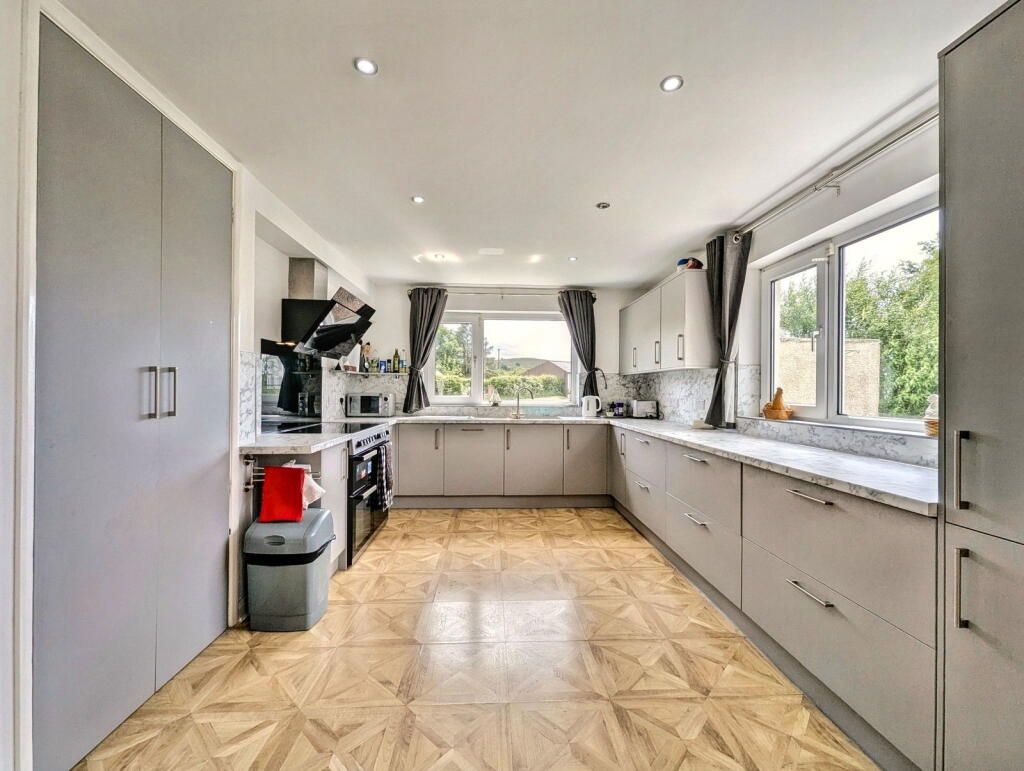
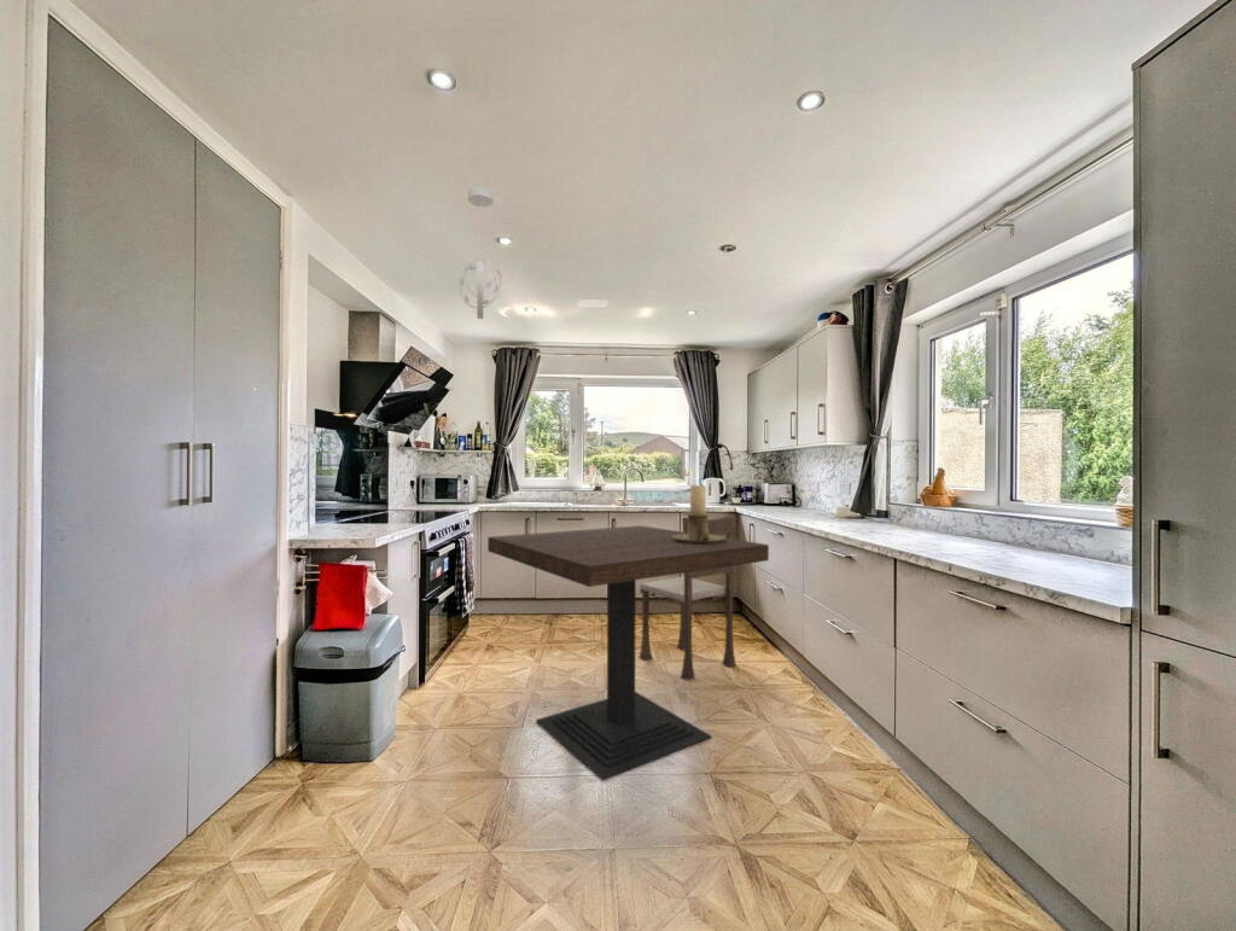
+ dining table [486,524,770,782]
+ dining chair [639,513,737,682]
+ candle holder [672,484,725,543]
+ pendant light [459,186,503,320]
